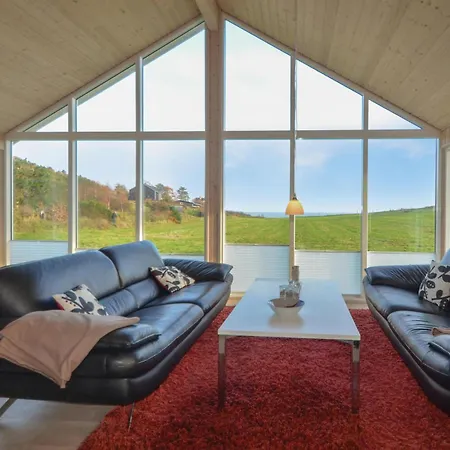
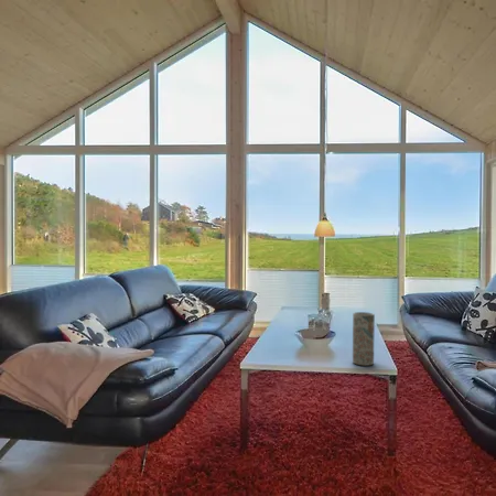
+ vase [352,311,376,367]
